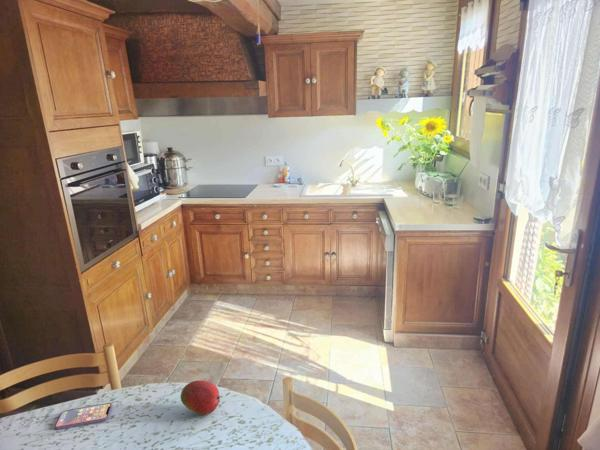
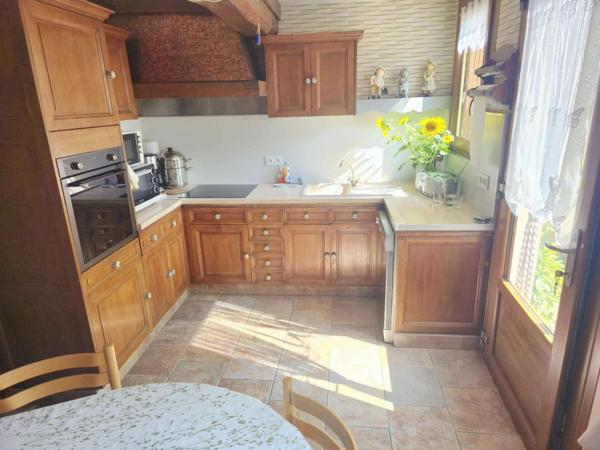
- smartphone [53,402,113,431]
- fruit [180,379,221,416]
